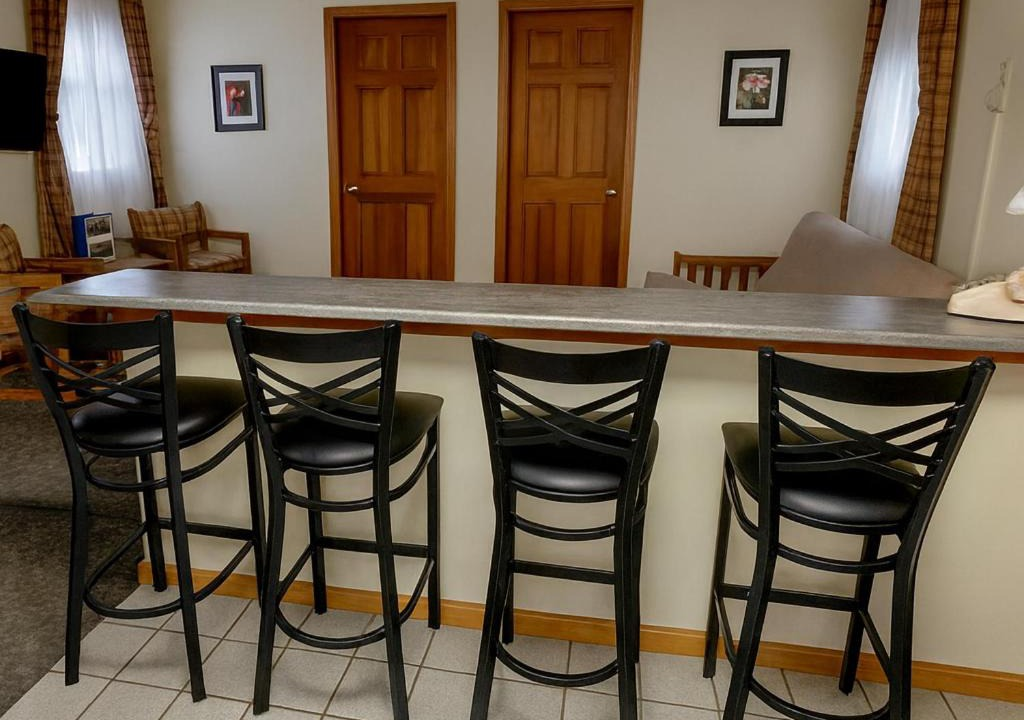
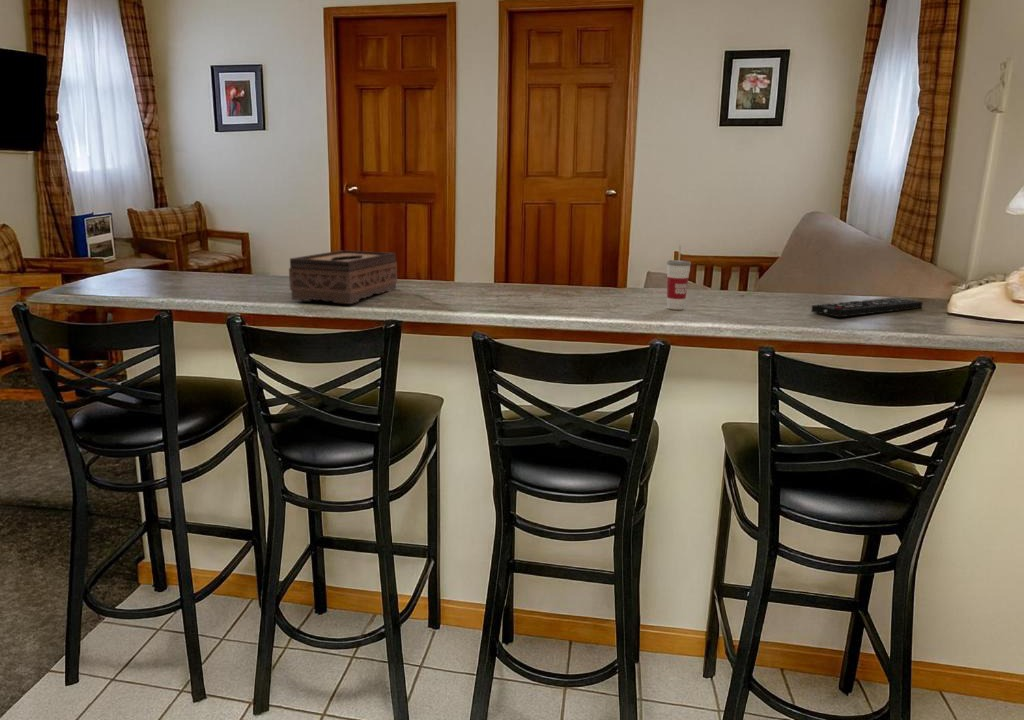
+ remote control [810,297,924,318]
+ tissue box [288,249,398,305]
+ cup [666,244,692,311]
